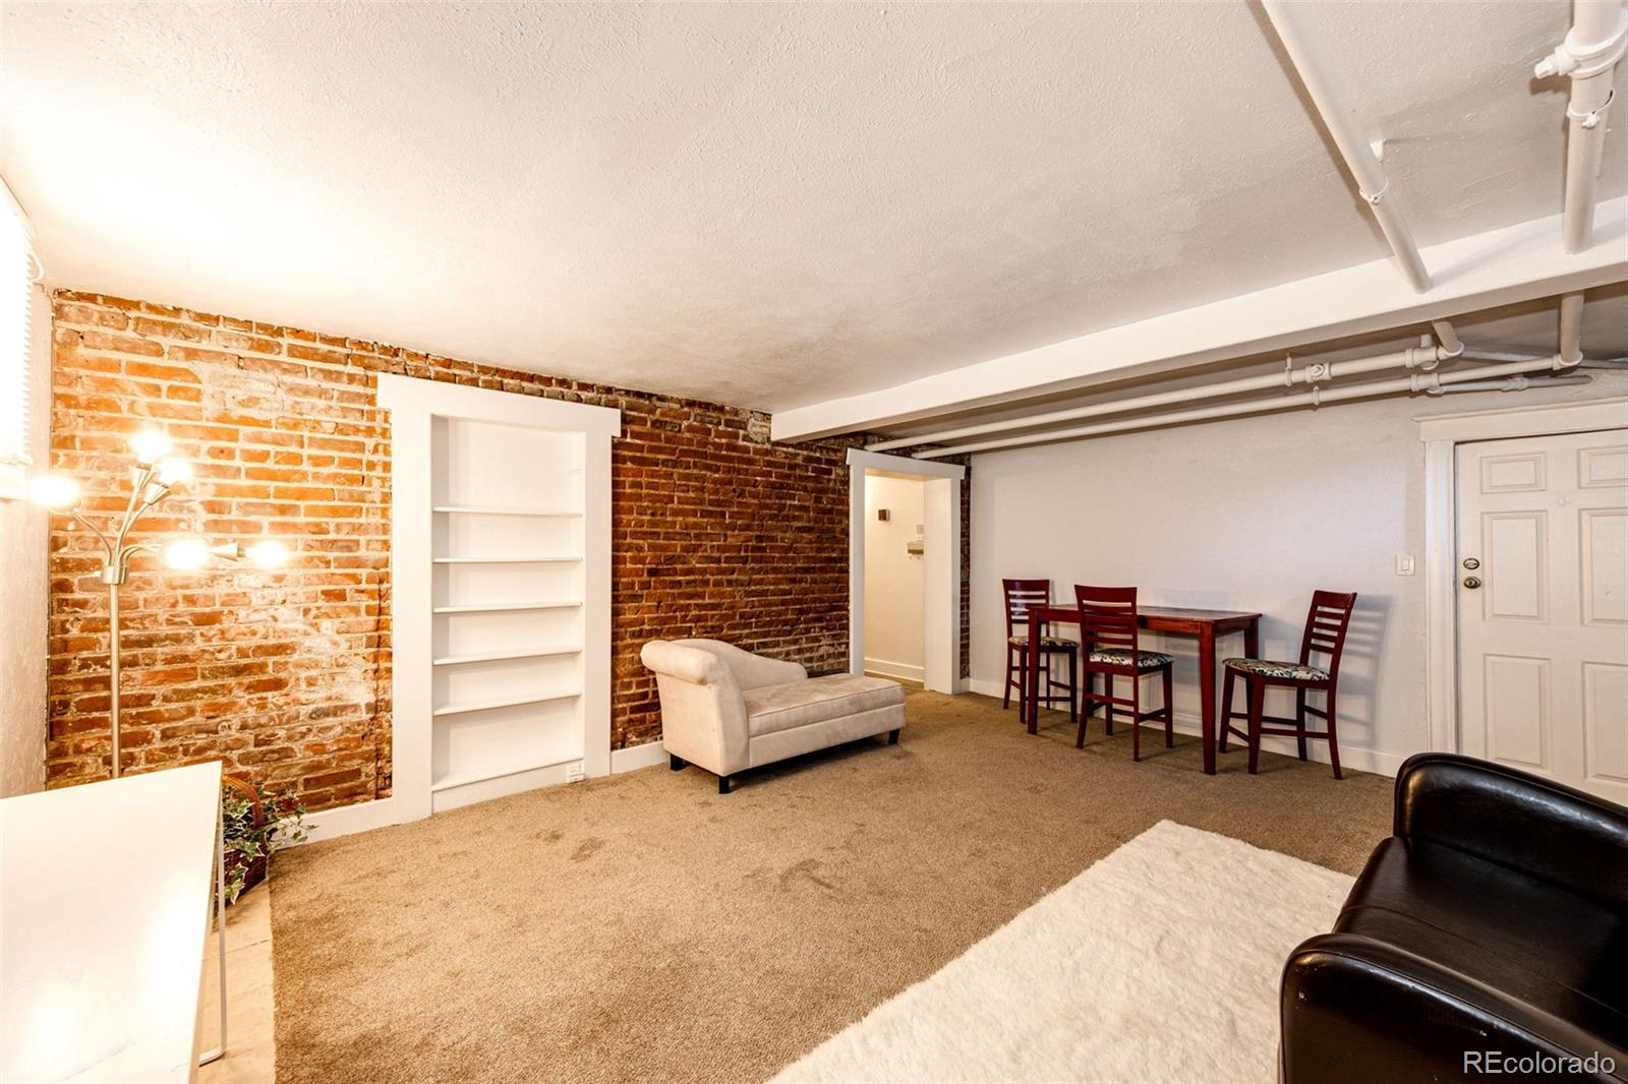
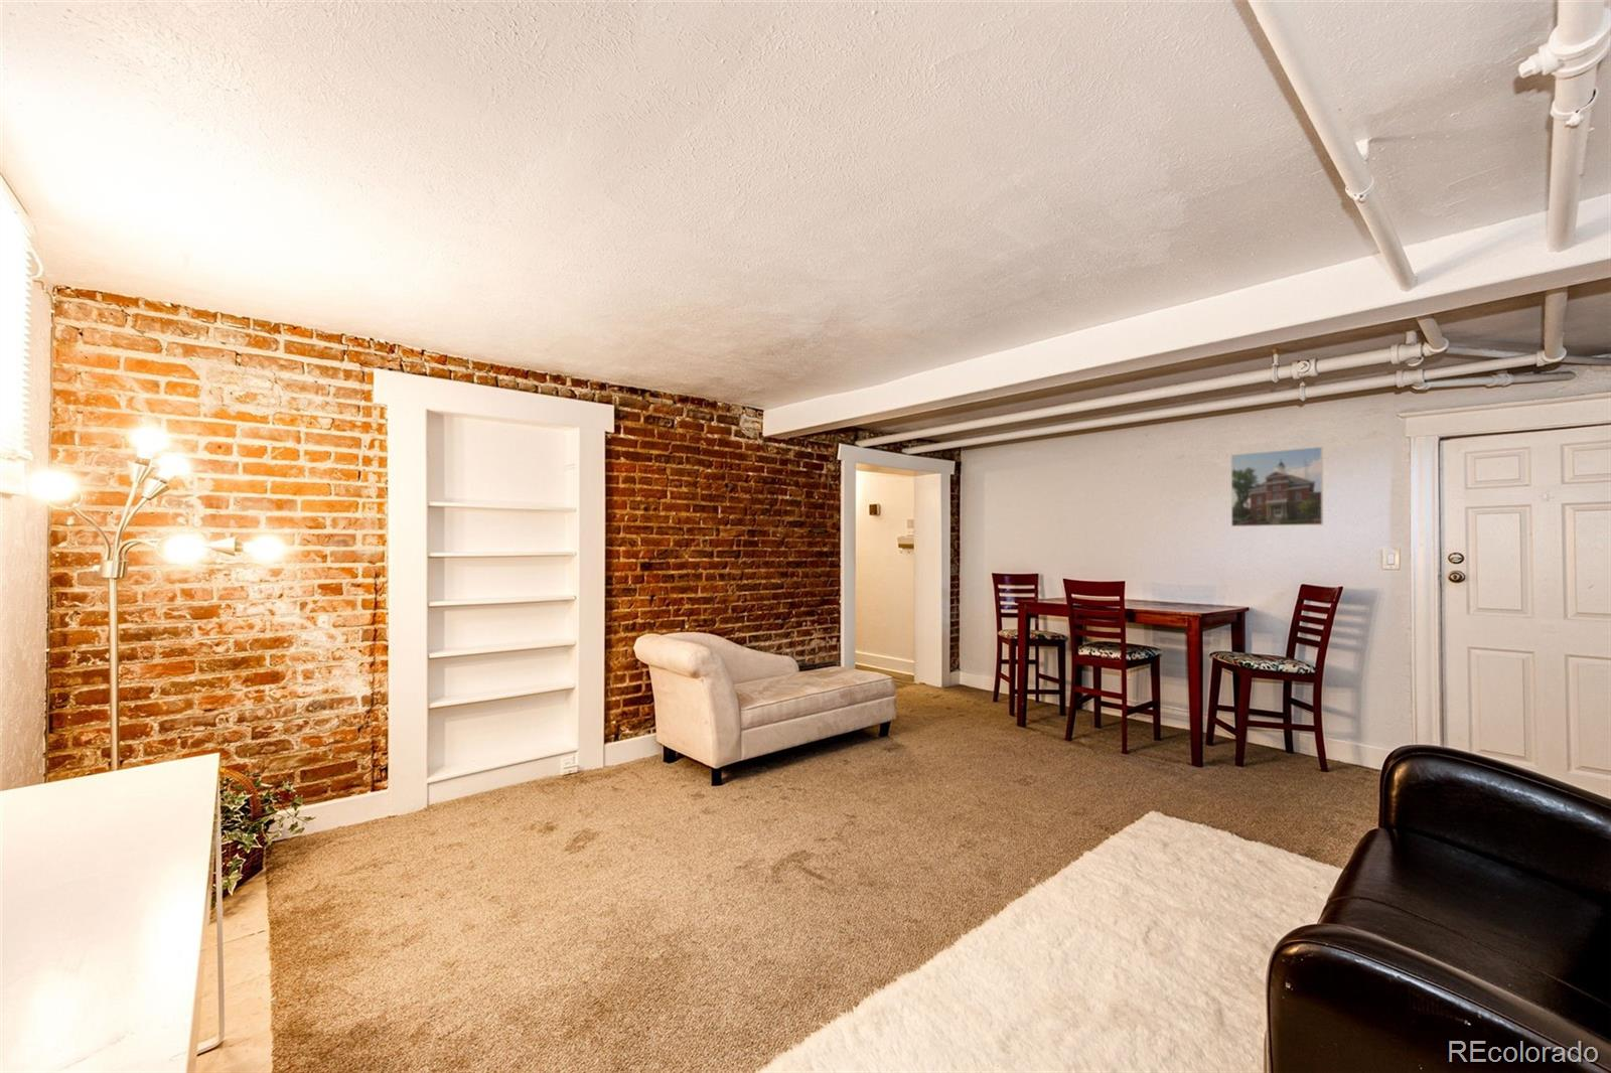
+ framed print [1230,445,1324,527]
